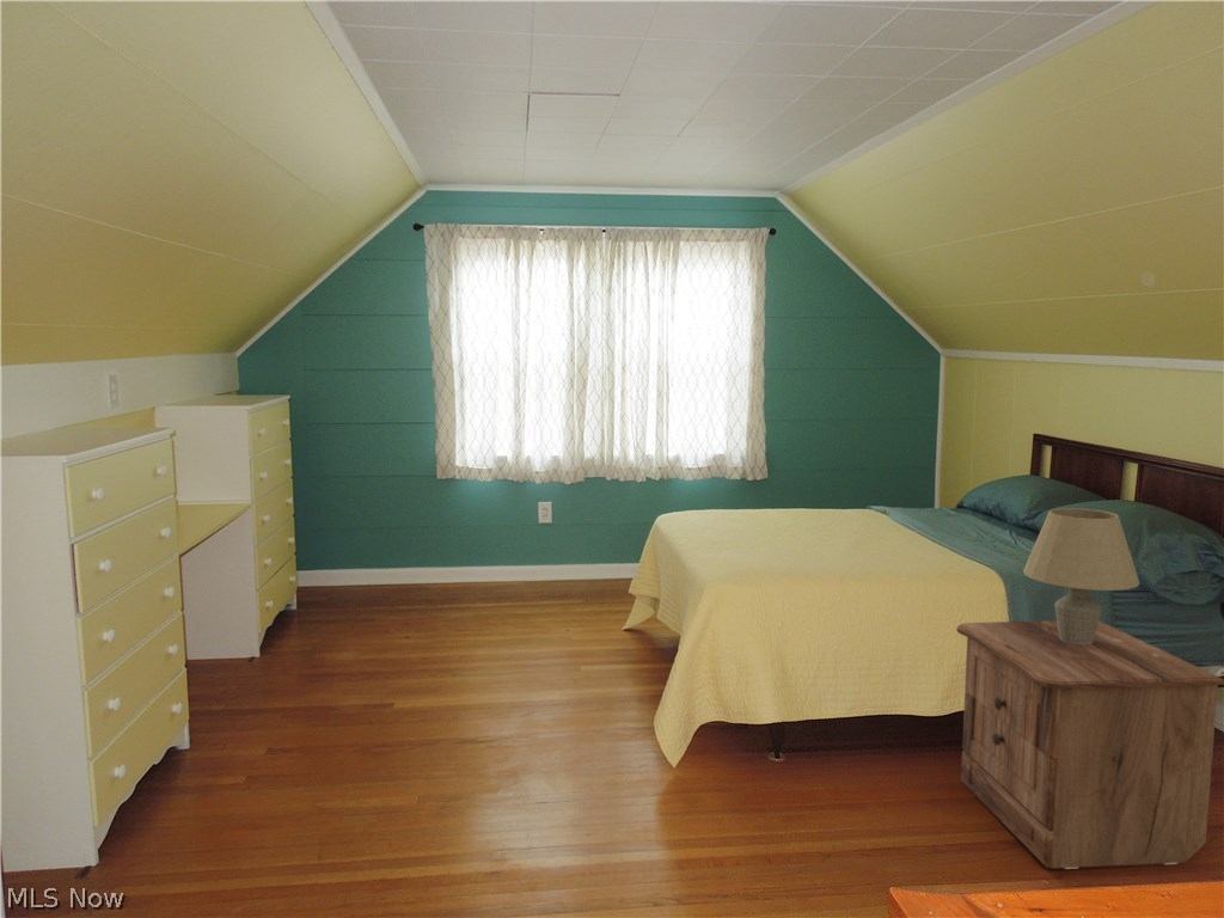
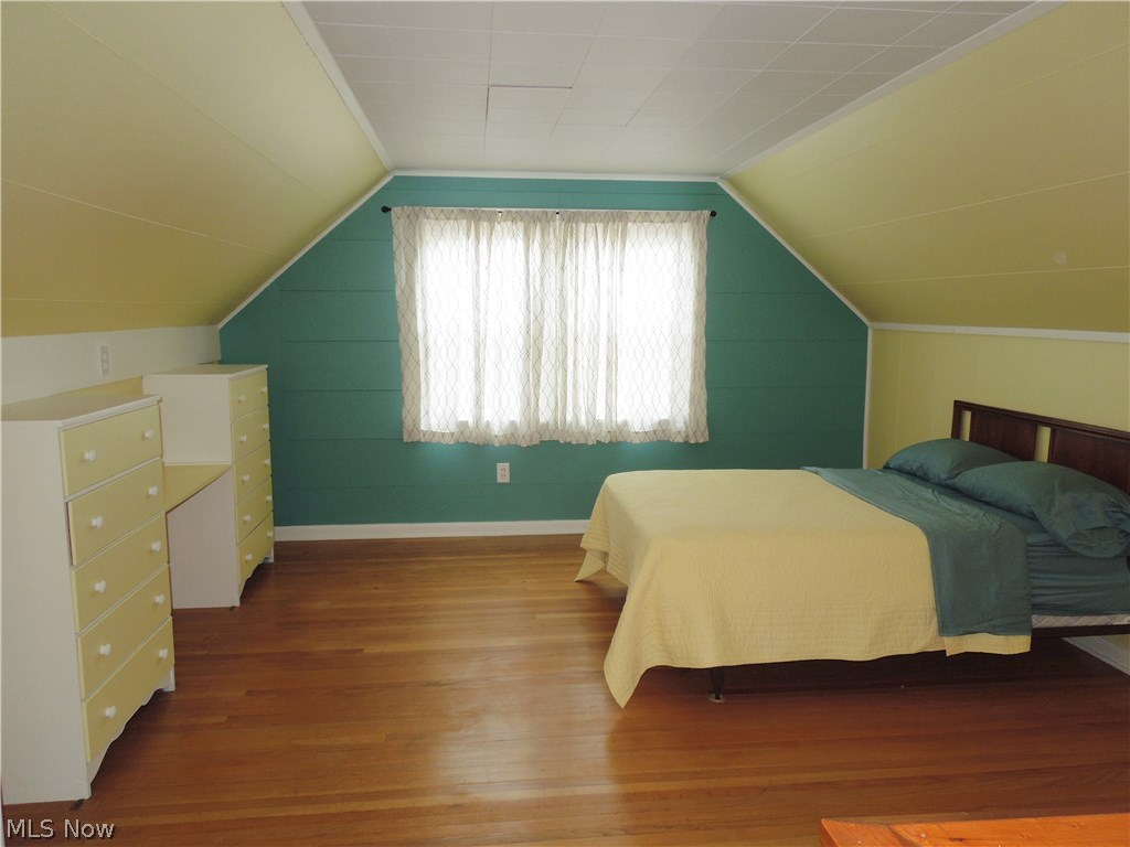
- table lamp [1022,507,1140,645]
- nightstand [955,619,1224,870]
